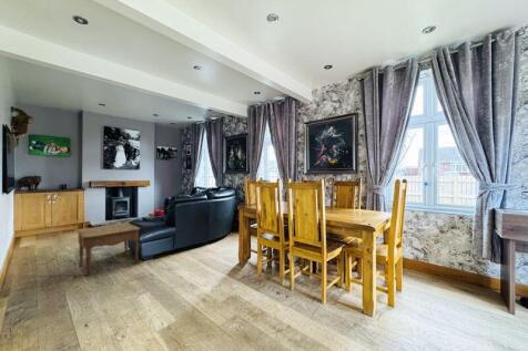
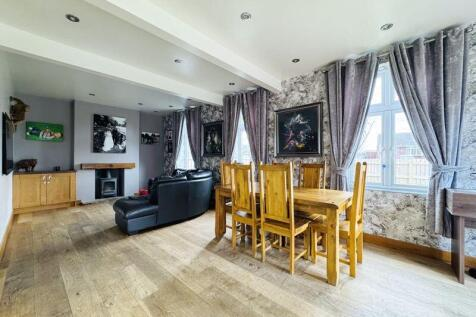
- side table [75,221,142,277]
